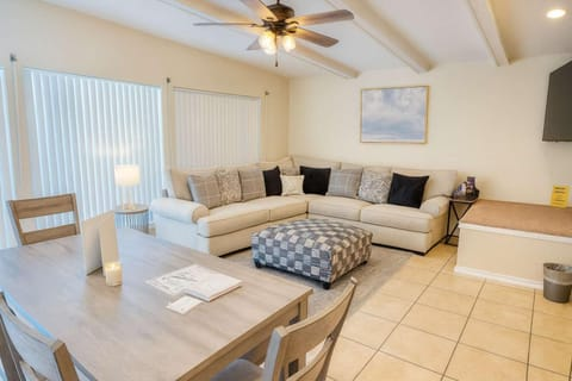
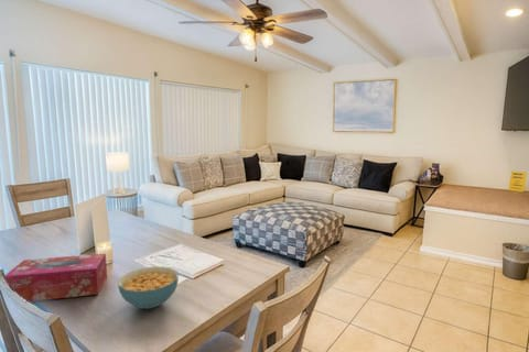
+ tissue box [3,252,108,302]
+ cereal bowl [117,265,180,310]
